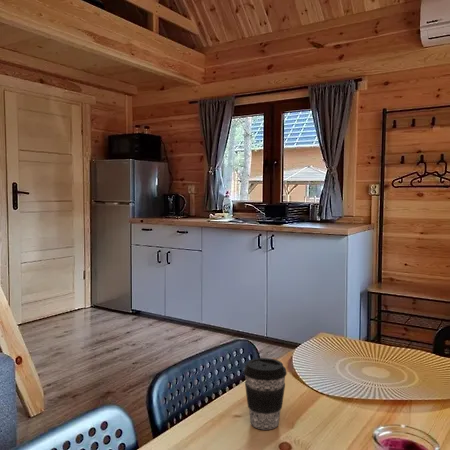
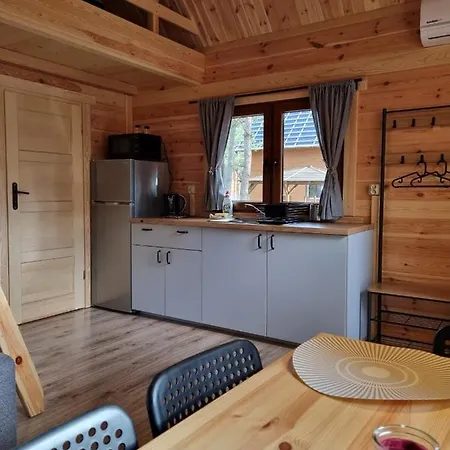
- coffee cup [243,357,288,430]
